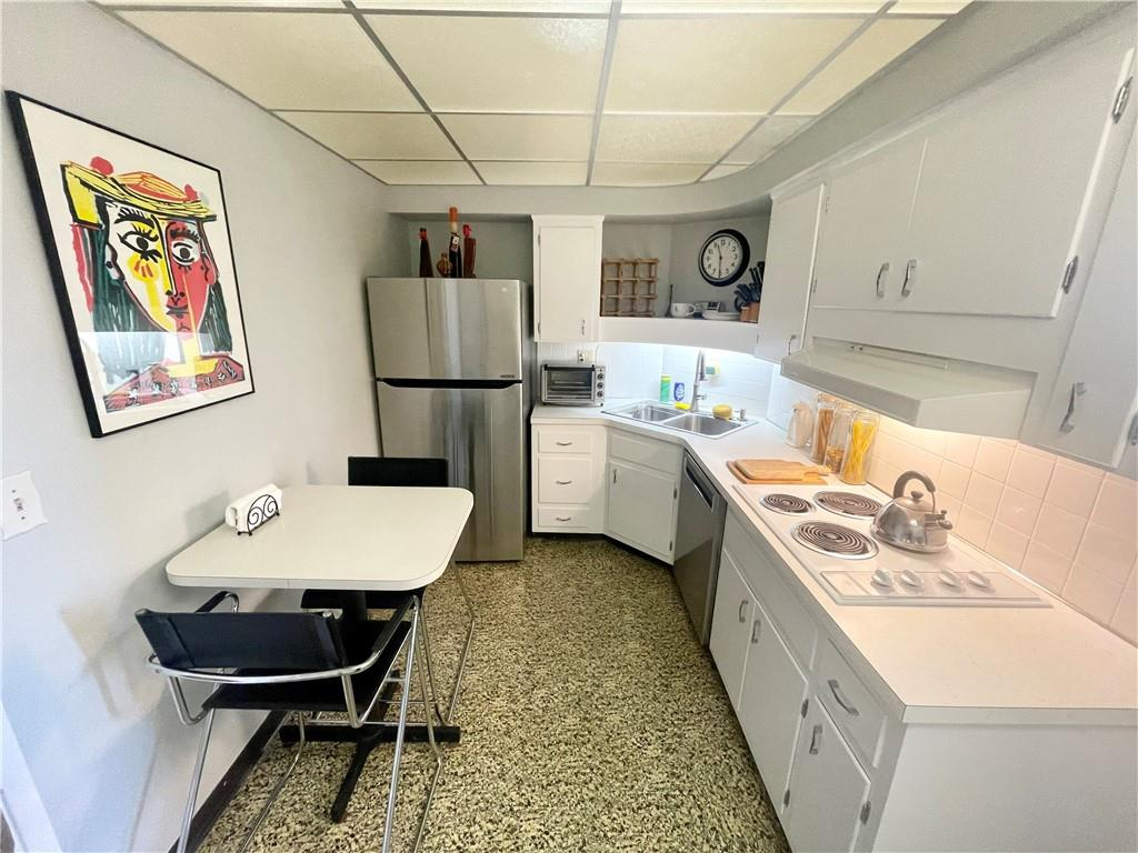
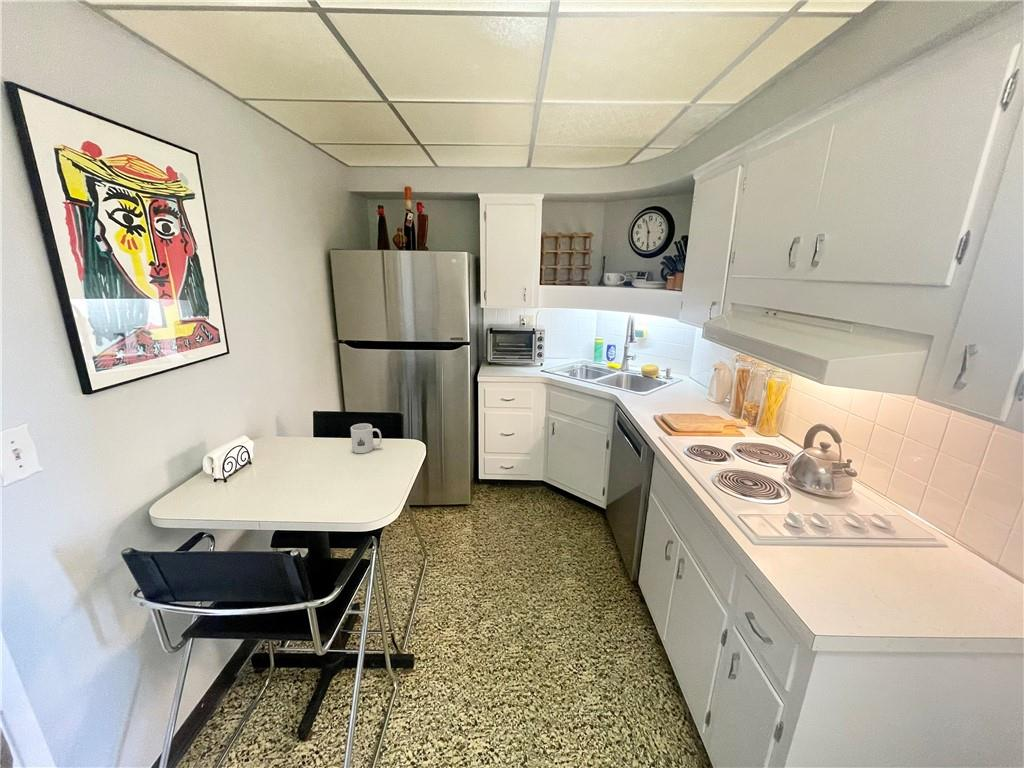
+ mug [350,423,383,454]
